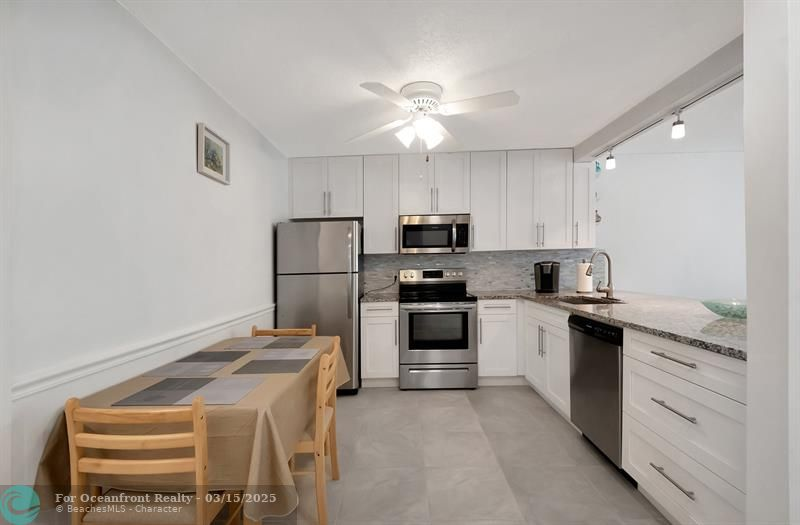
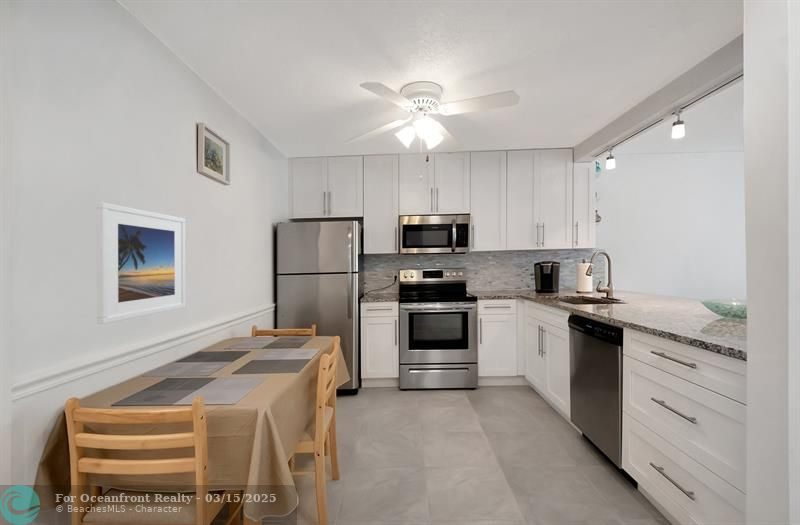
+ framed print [96,201,187,325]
